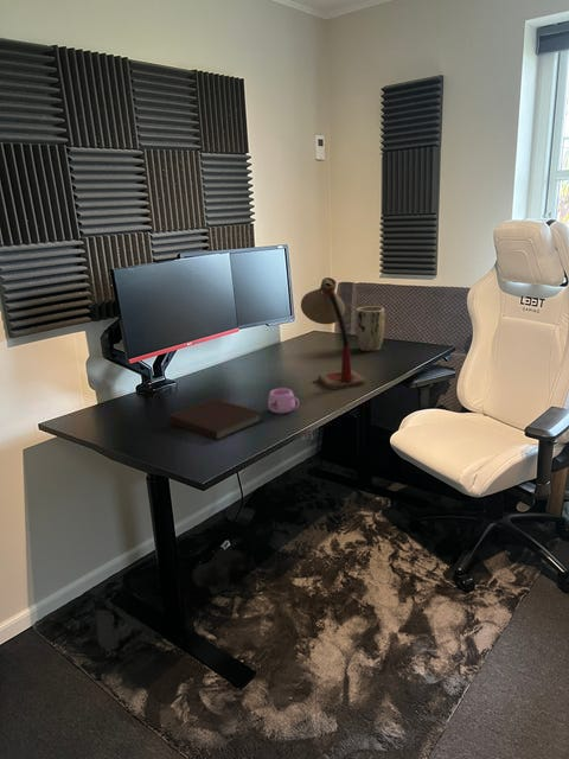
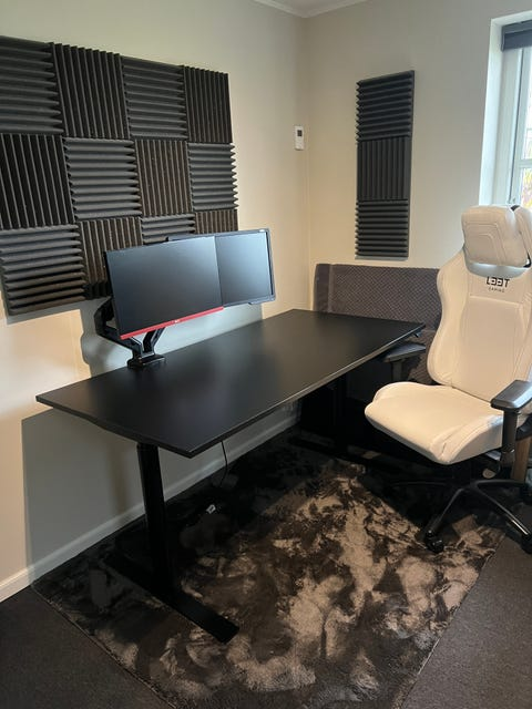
- desk lamp [300,276,366,390]
- plant pot [356,305,385,352]
- mug [267,387,301,415]
- notebook [167,397,264,441]
